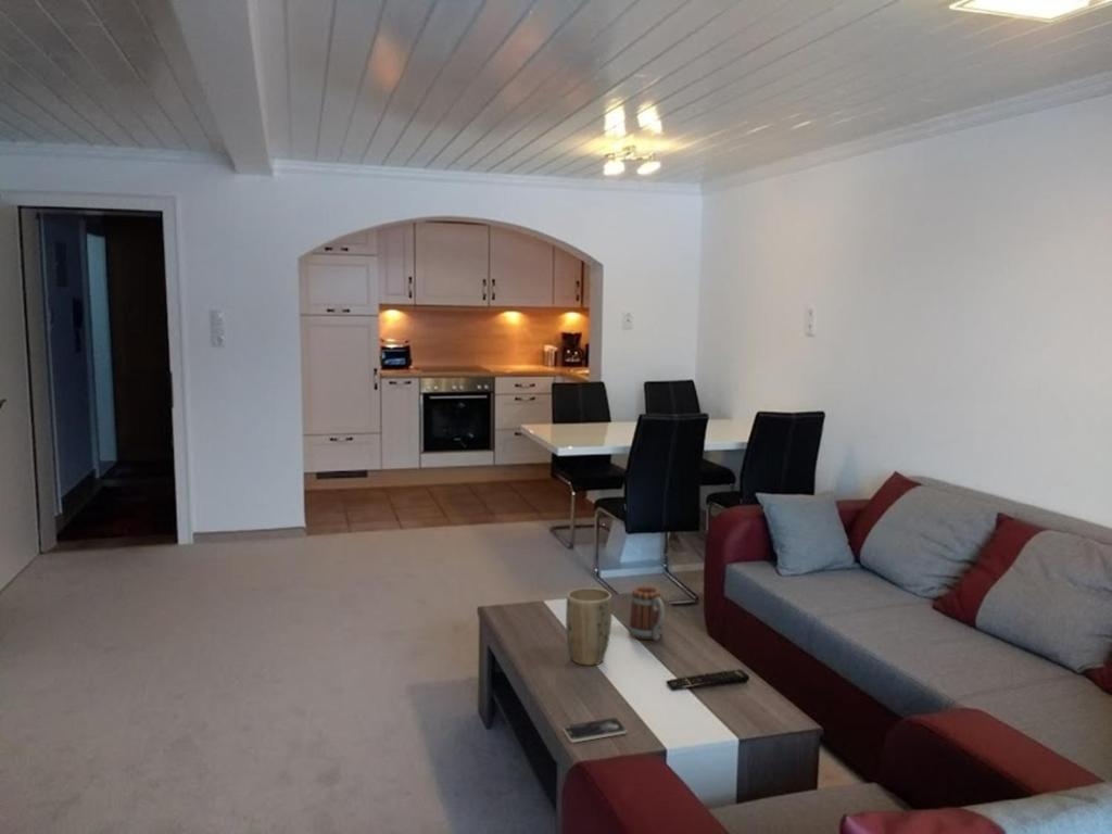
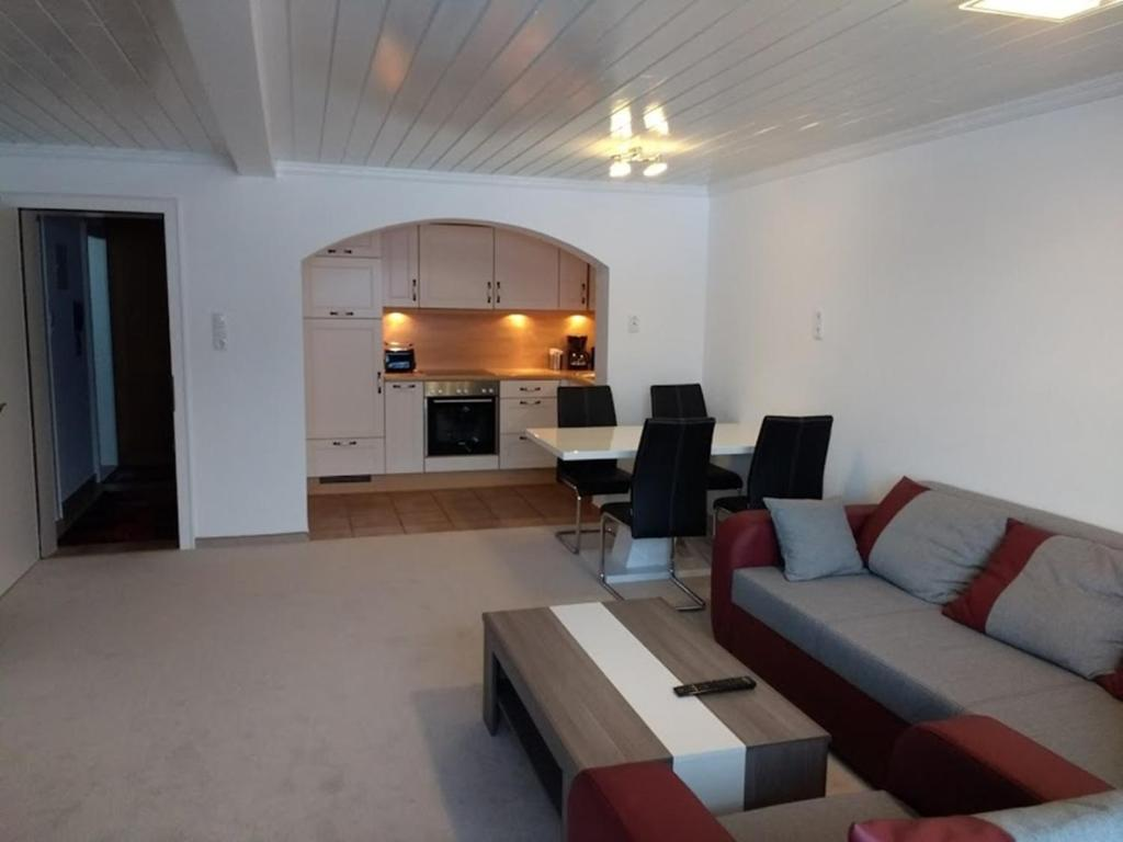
- smartphone [561,717,628,744]
- mug [627,584,666,642]
- plant pot [565,586,614,667]
